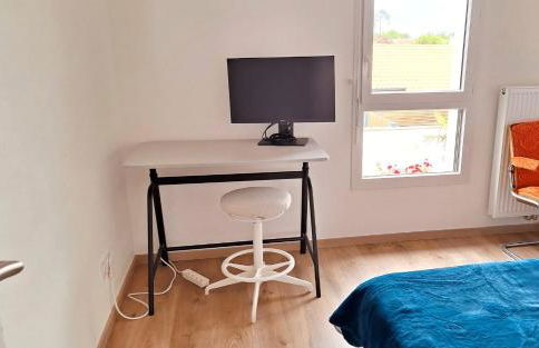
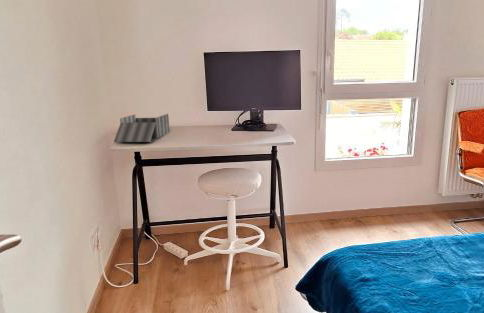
+ desk organizer [113,113,171,143]
